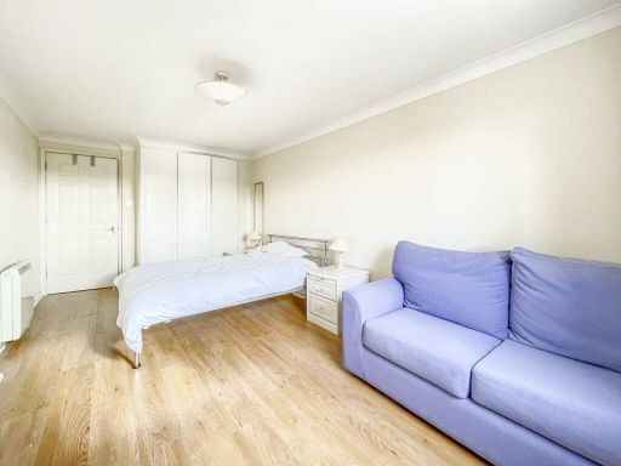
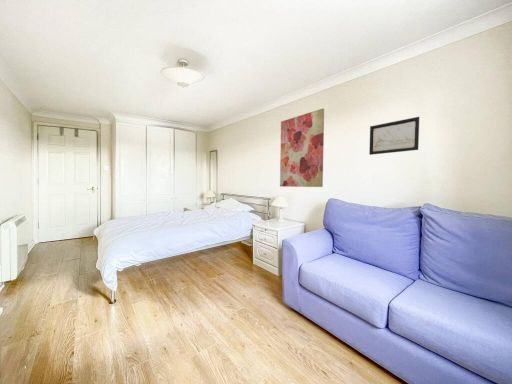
+ wall art [279,108,325,188]
+ wall art [368,116,420,156]
